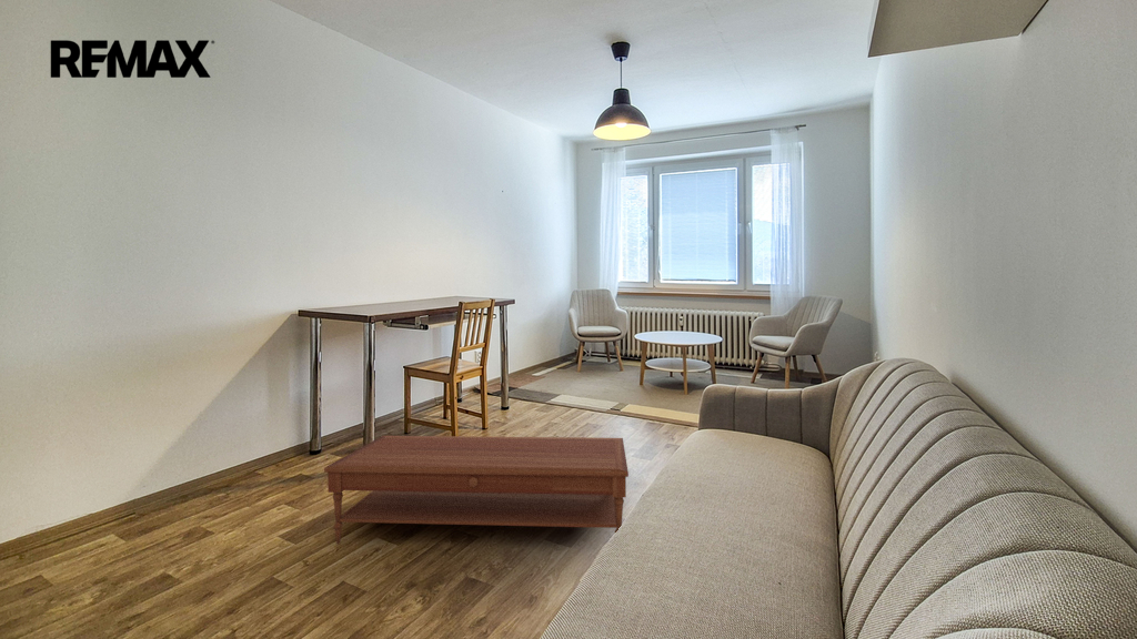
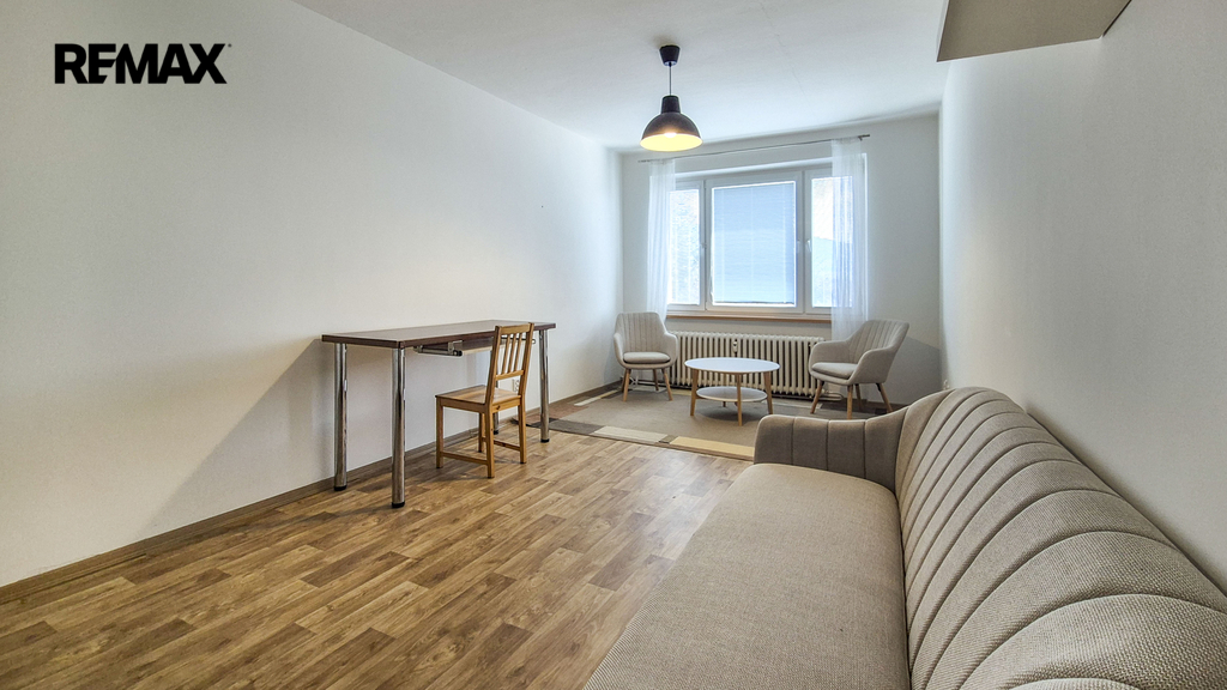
- coffee table [323,435,630,545]
